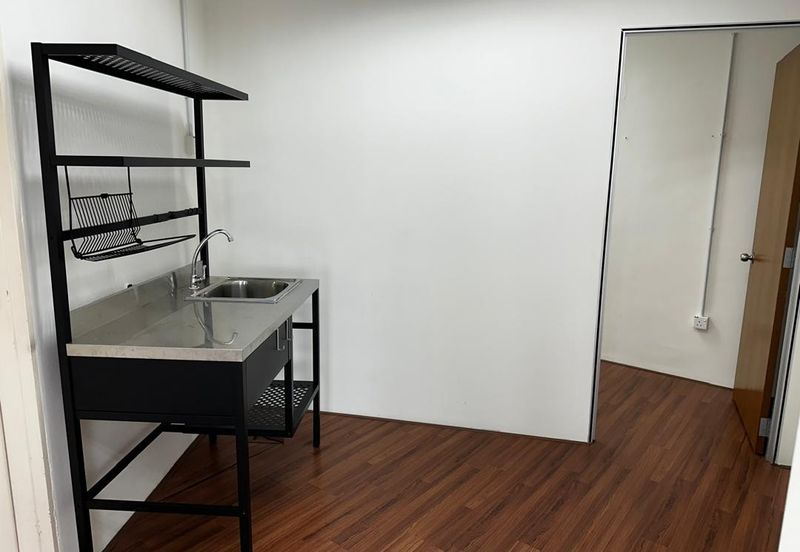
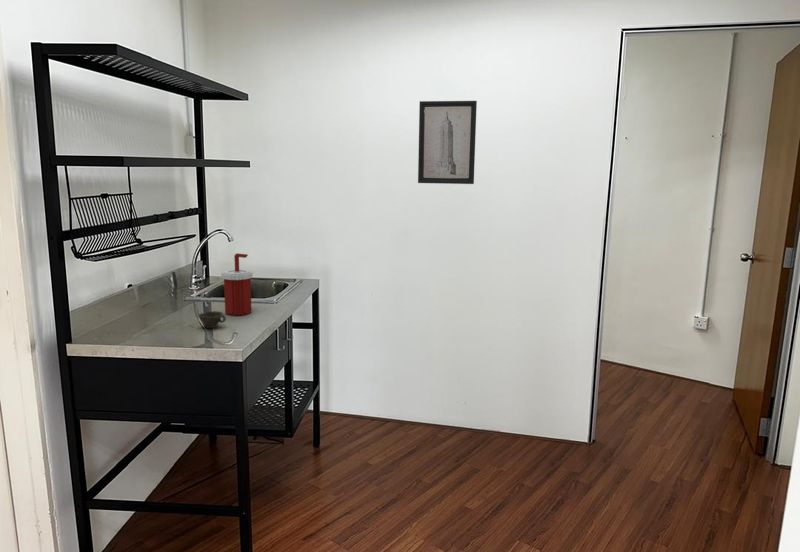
+ cup [197,310,227,329]
+ soap dispenser [221,252,254,317]
+ wall art [417,100,478,185]
